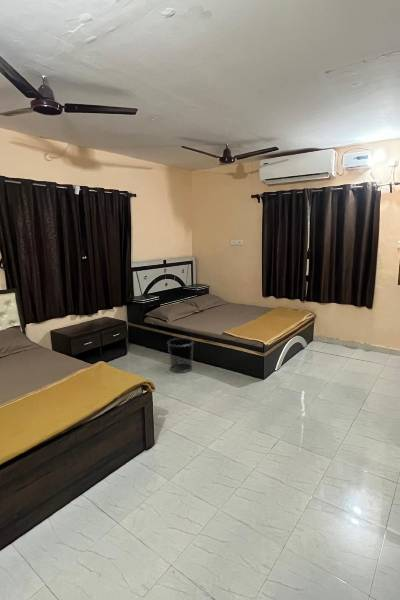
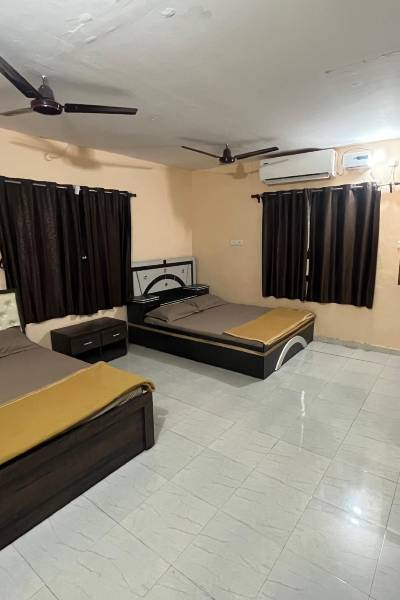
- waste bin [166,337,195,373]
